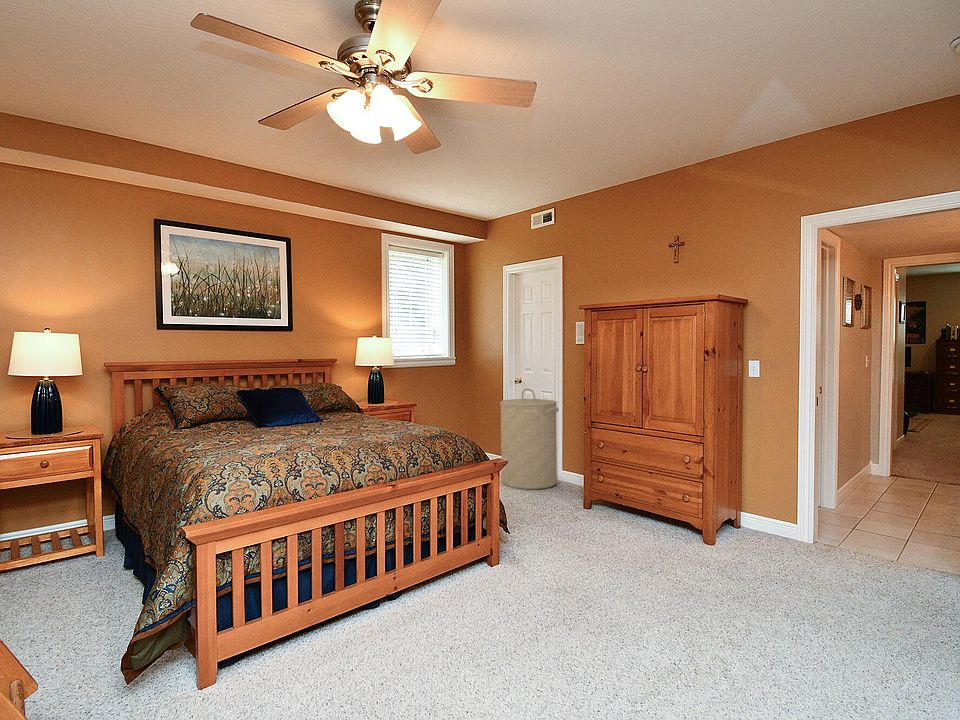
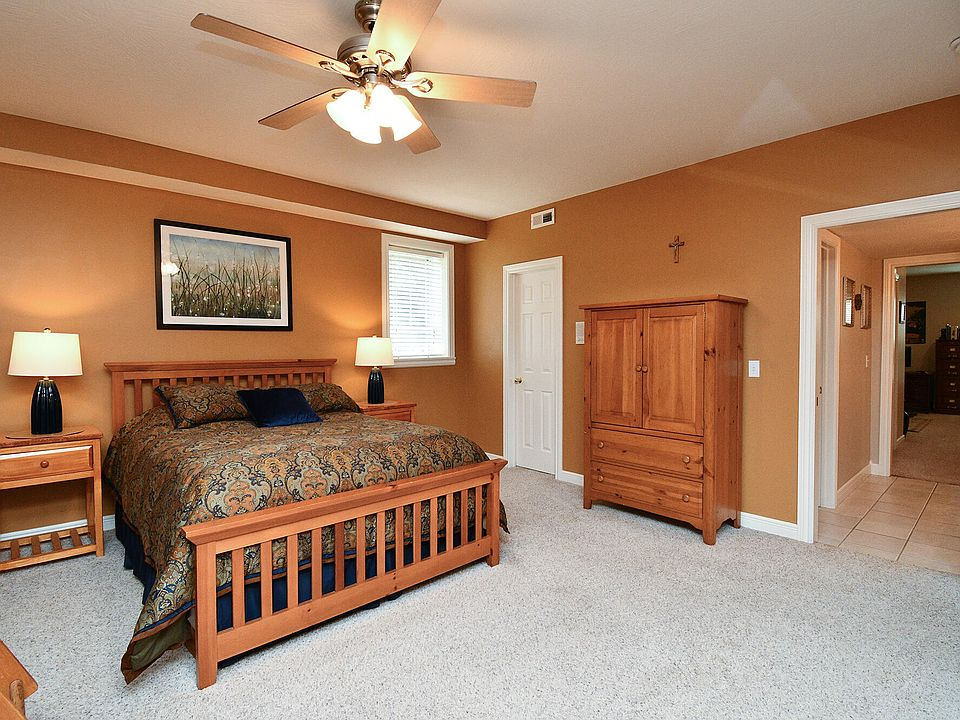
- laundry hamper [499,387,560,490]
